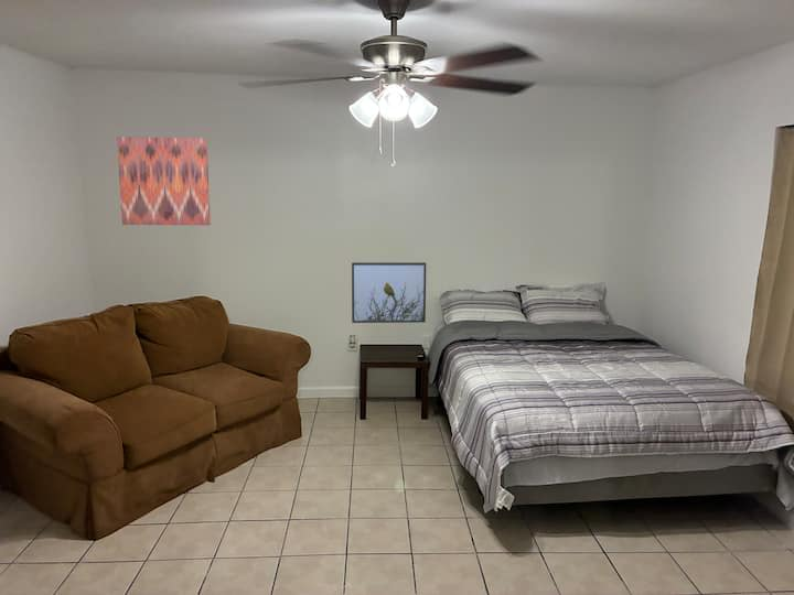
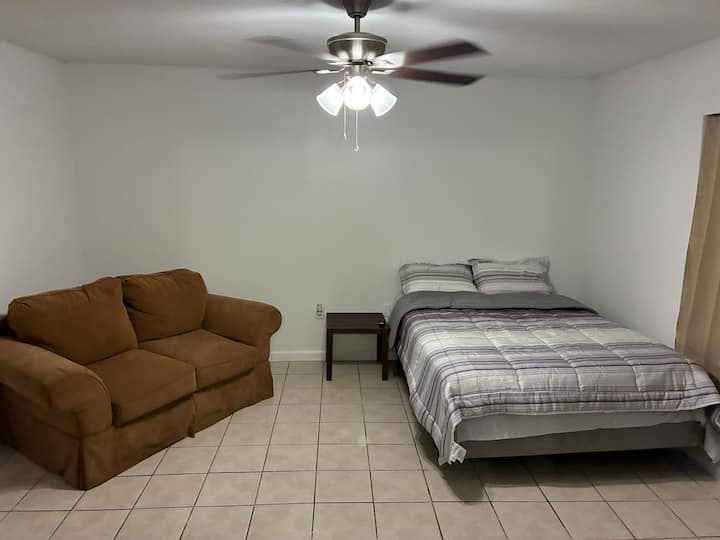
- wall art [116,136,212,226]
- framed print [351,261,427,324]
